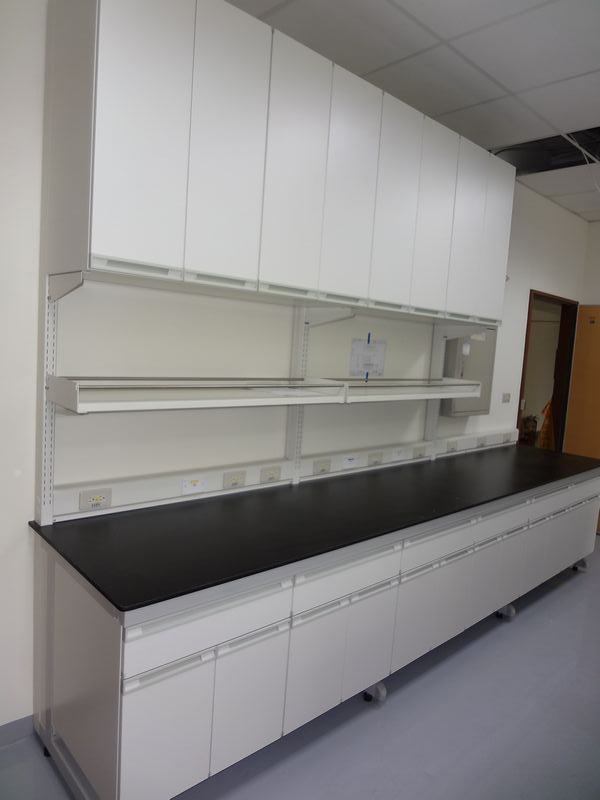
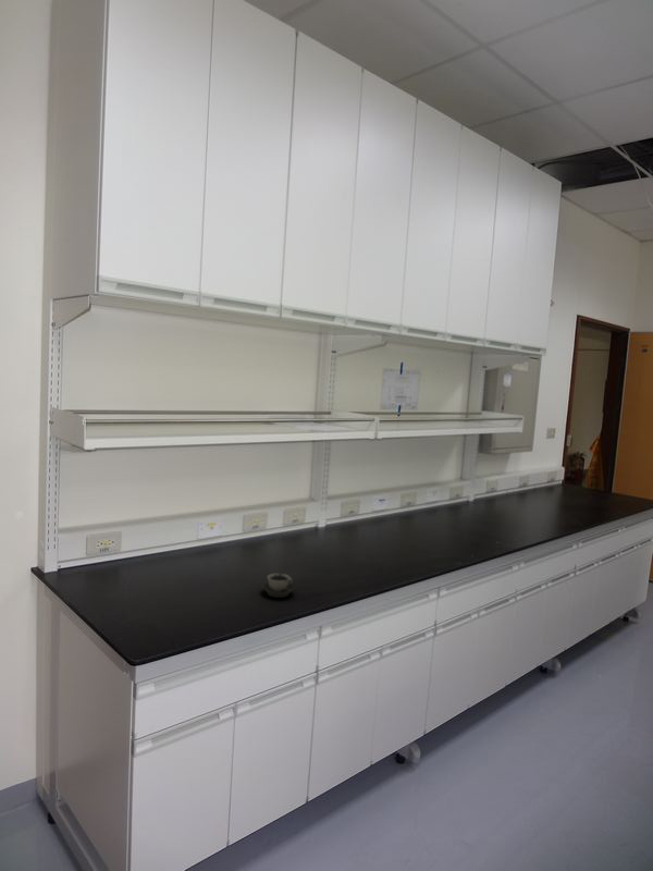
+ cup [261,573,296,599]
